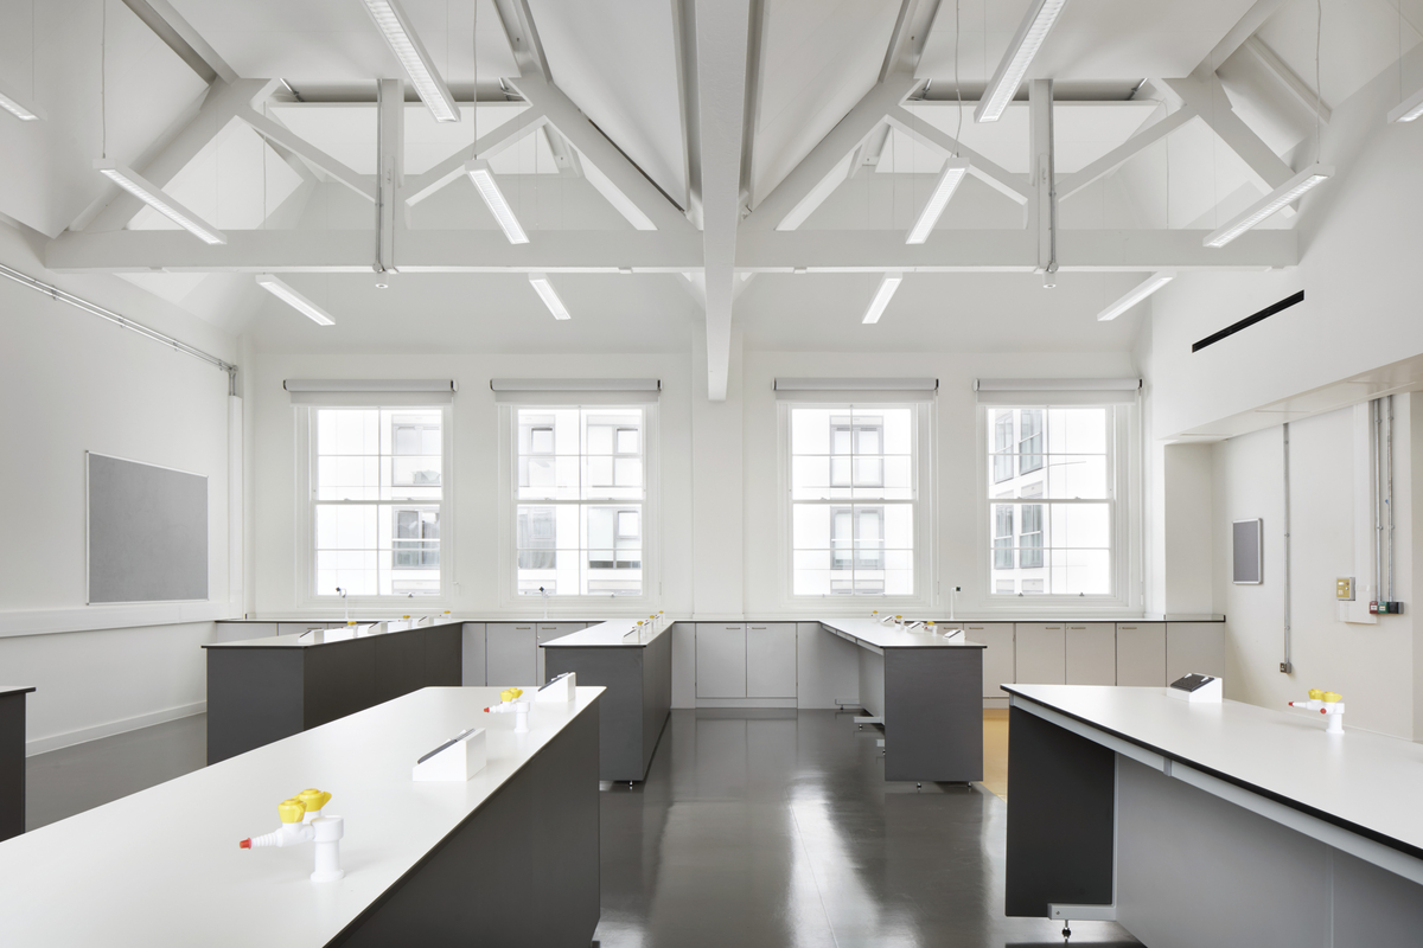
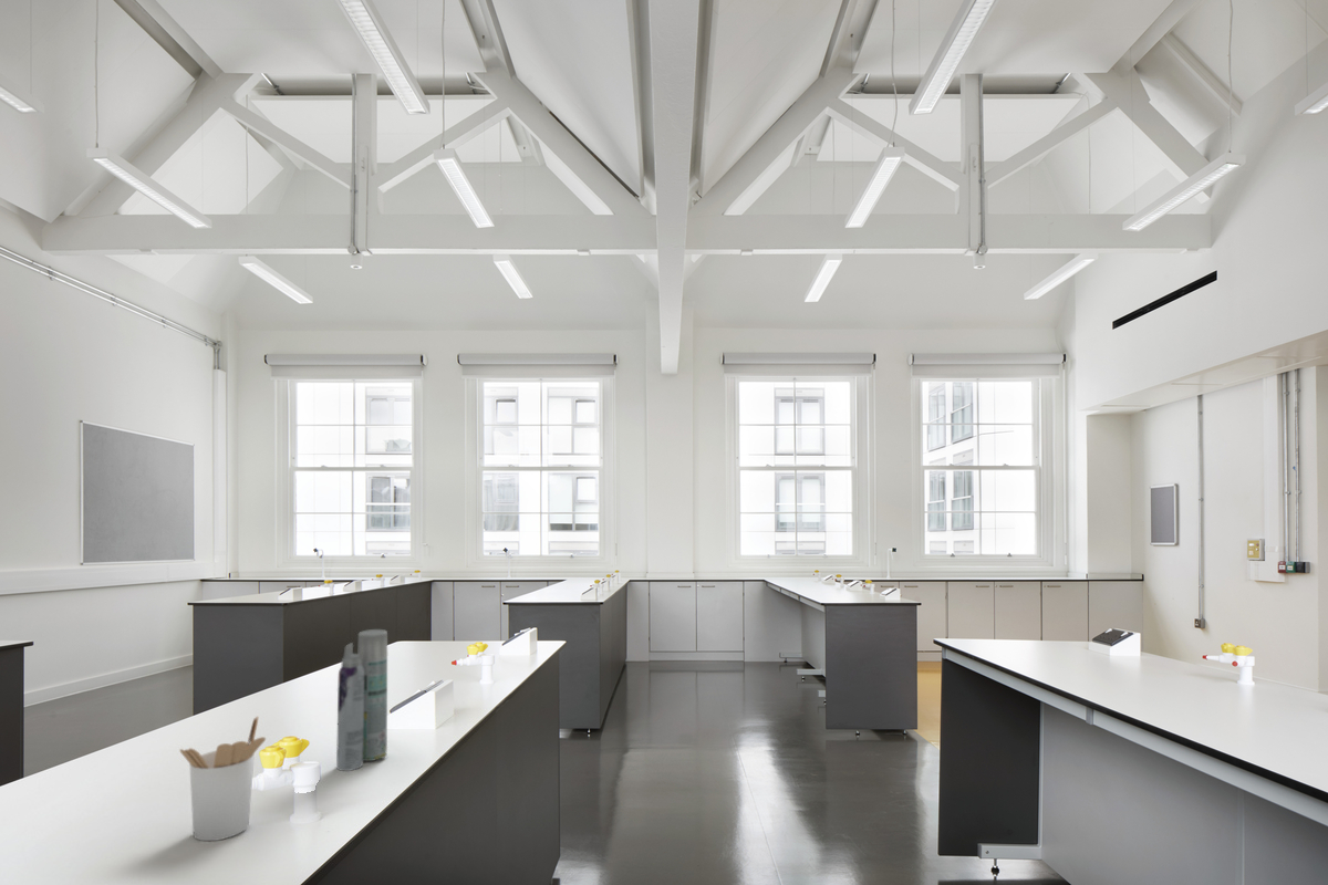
+ aerosol can [335,628,388,772]
+ utensil holder [178,716,267,842]
